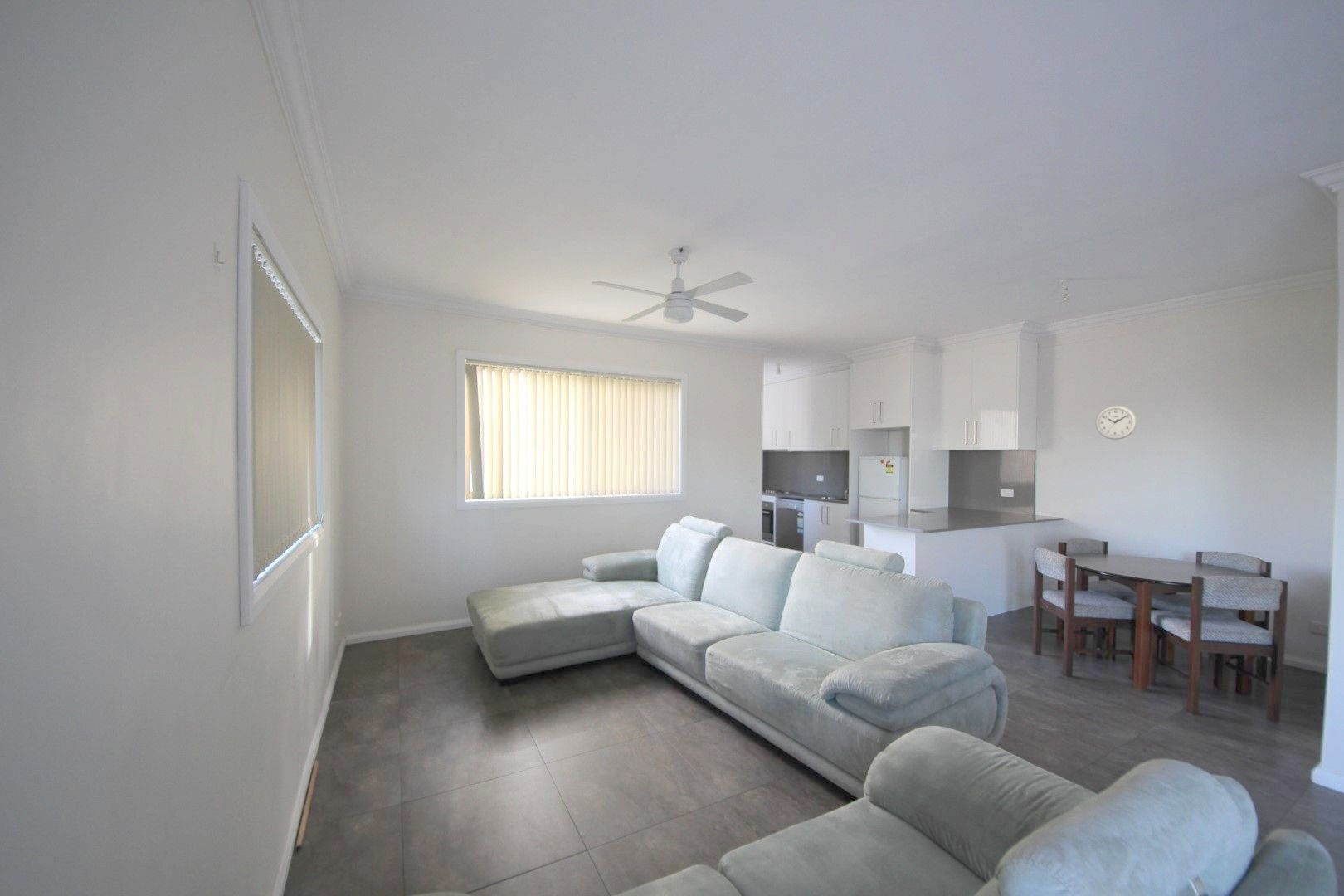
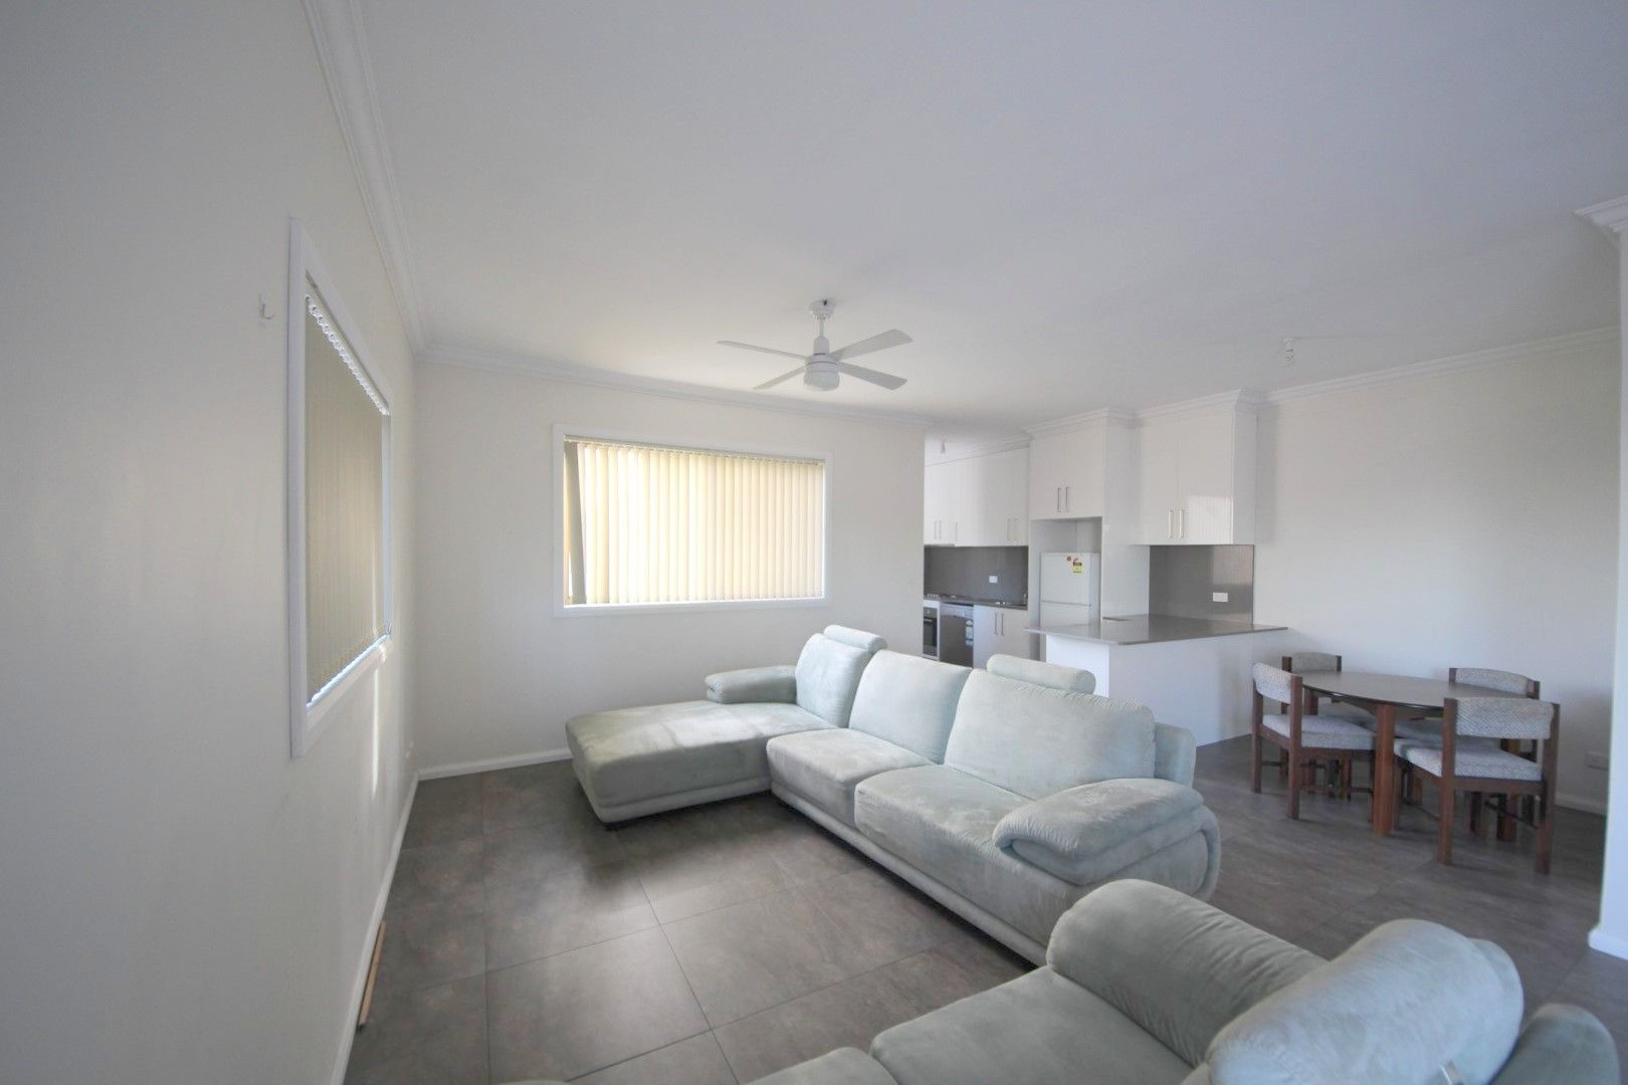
- wall clock [1094,405,1138,441]
